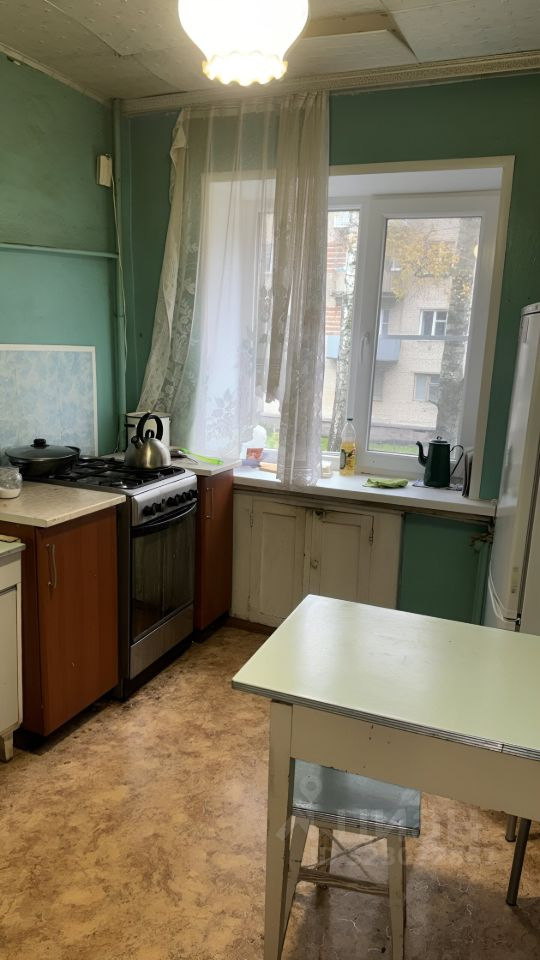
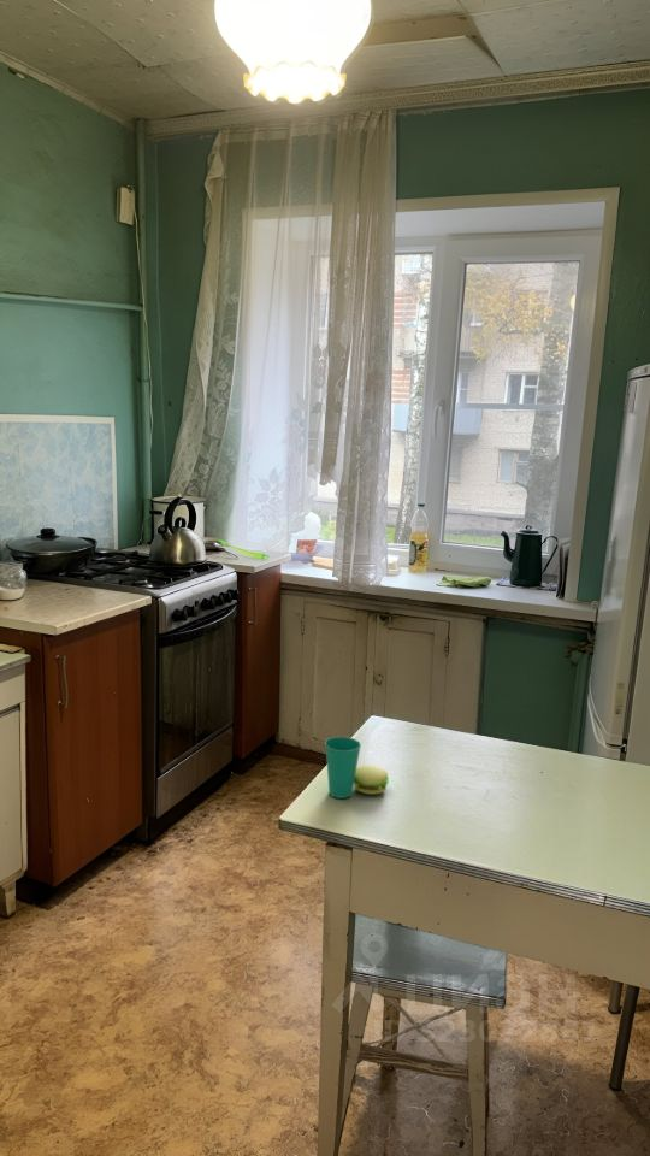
+ cup [324,736,390,800]
